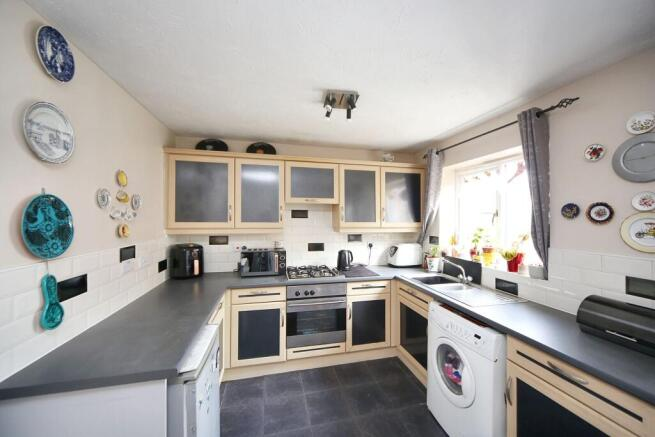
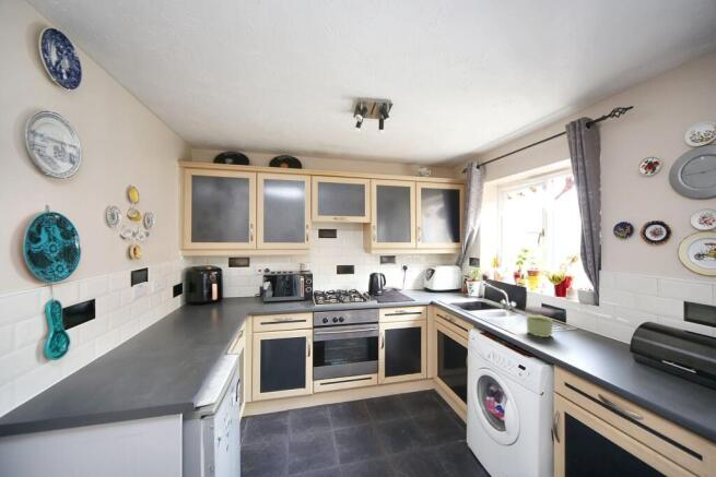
+ jar [524,305,555,338]
